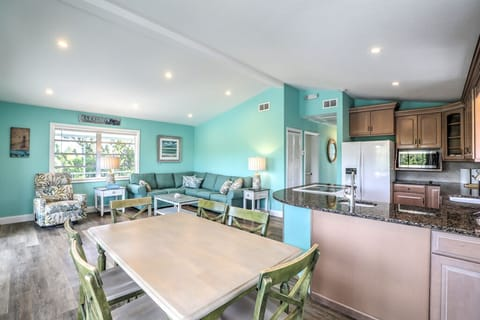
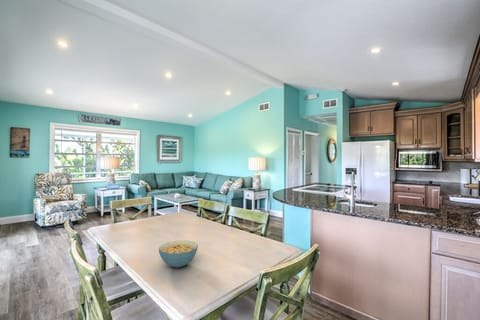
+ cereal bowl [158,239,199,268]
